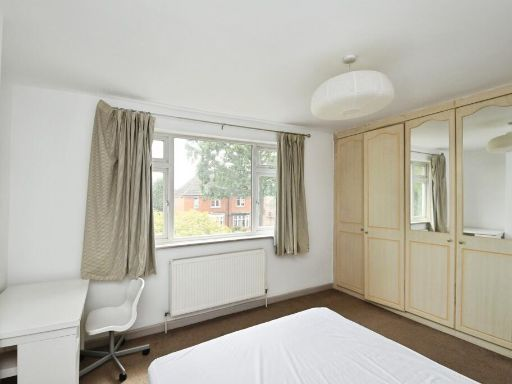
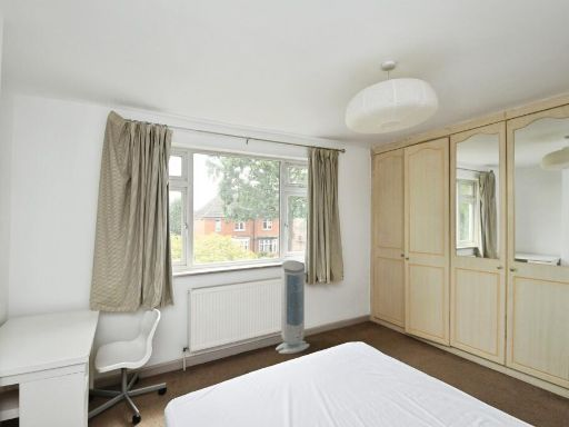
+ air purifier [274,259,311,355]
